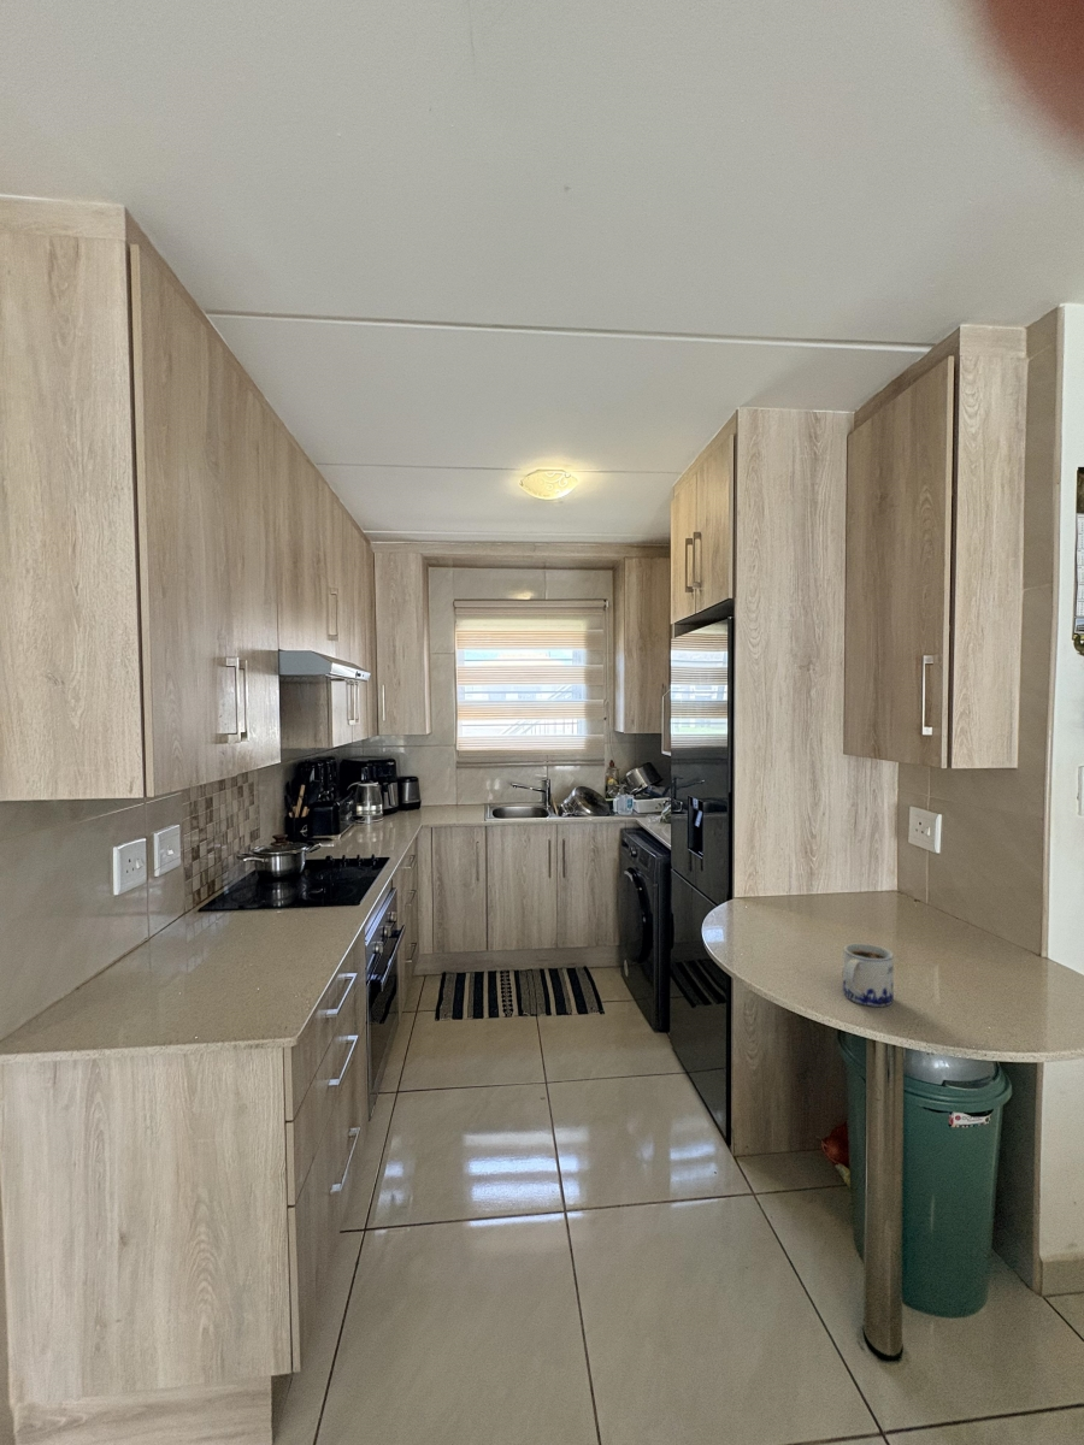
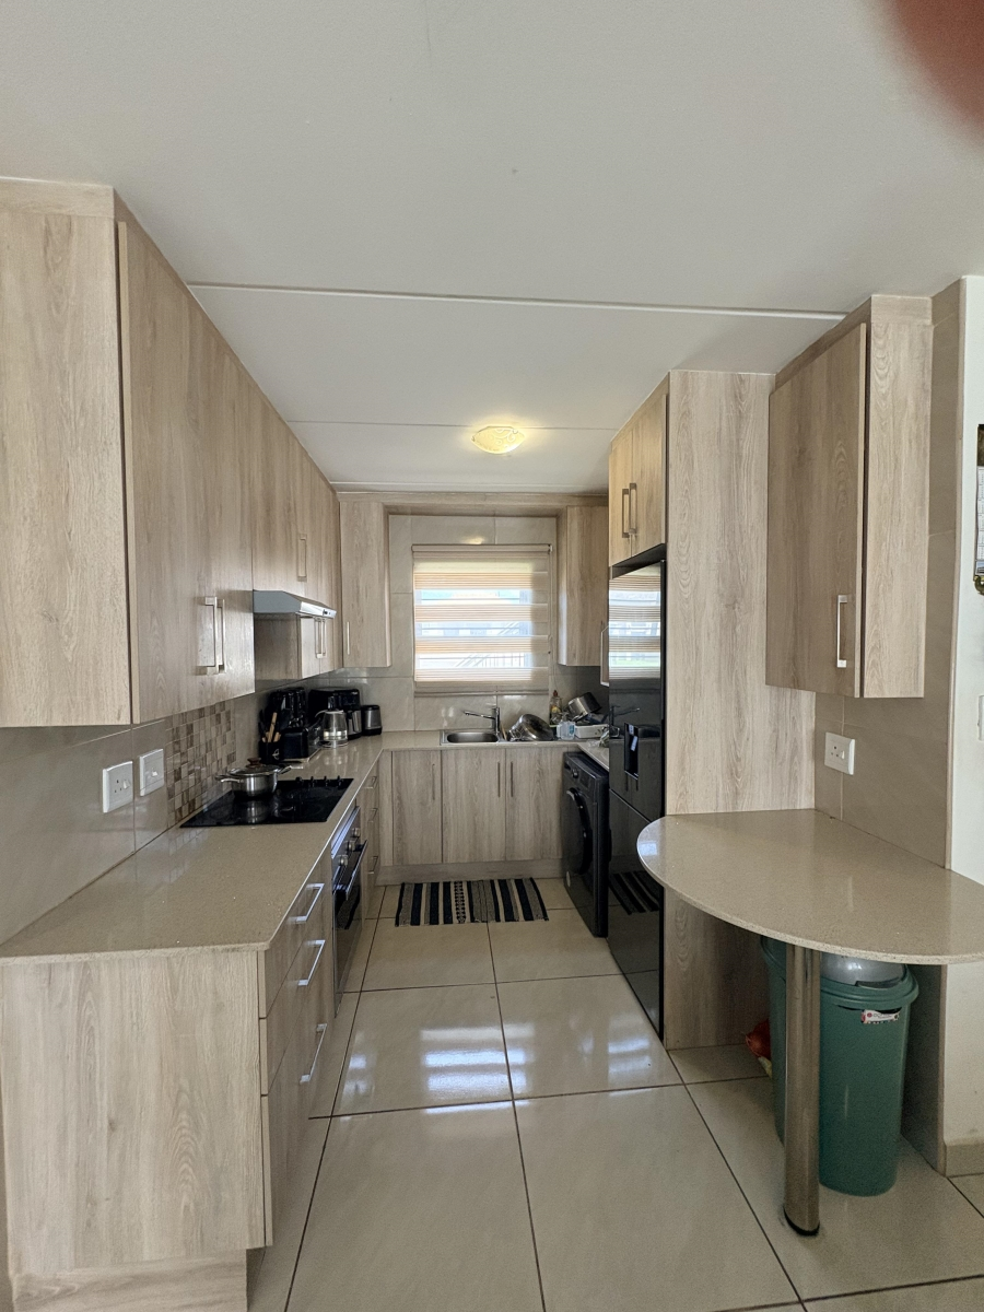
- mug [842,943,895,1008]
